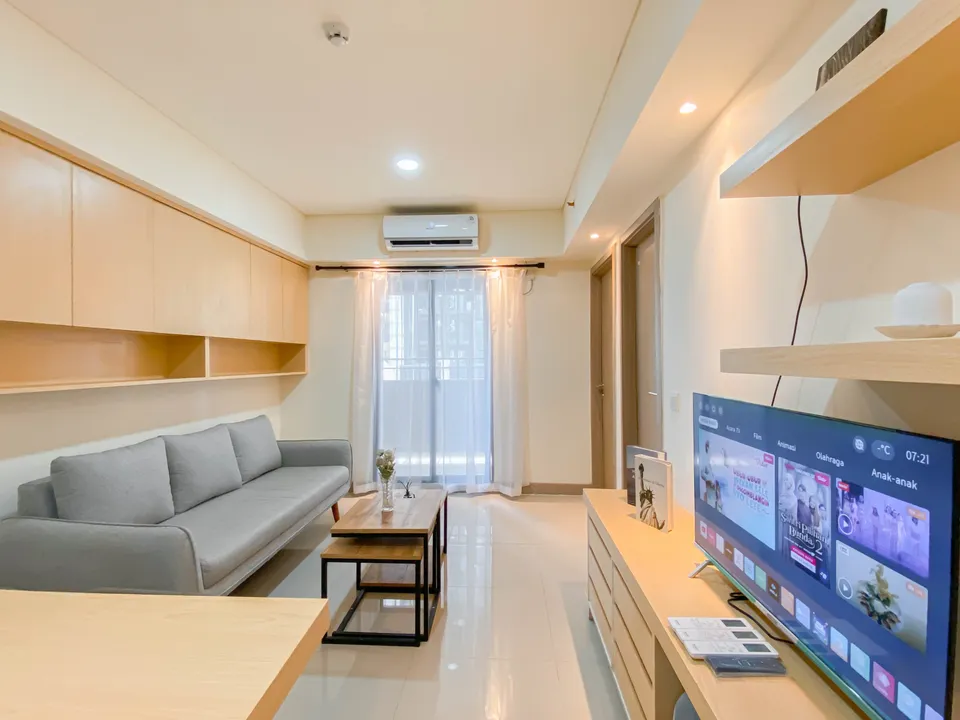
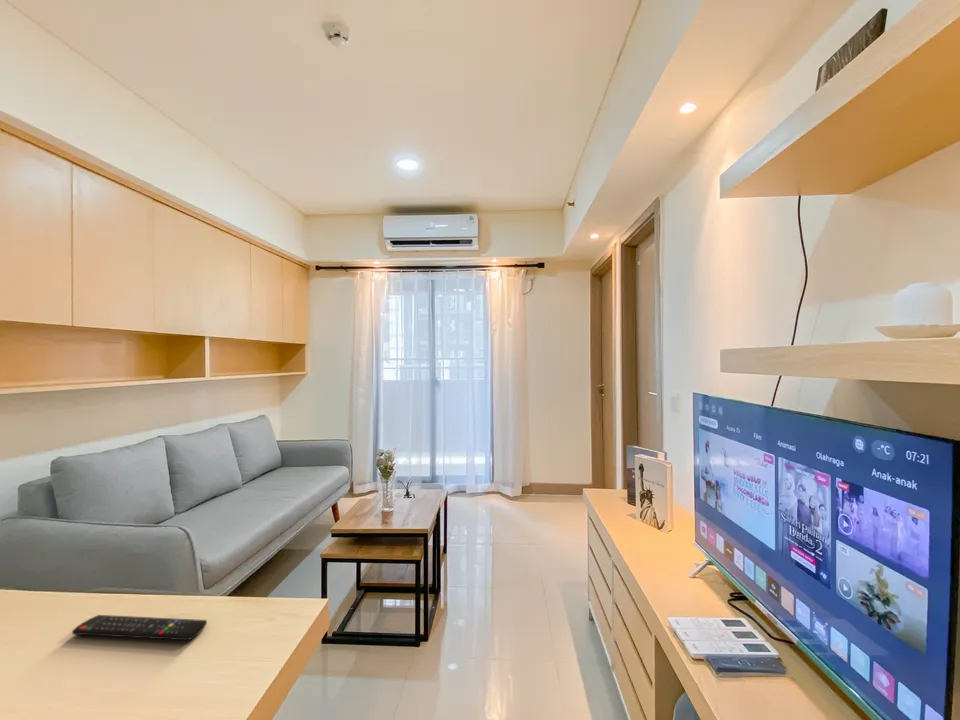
+ remote control [71,614,208,641]
